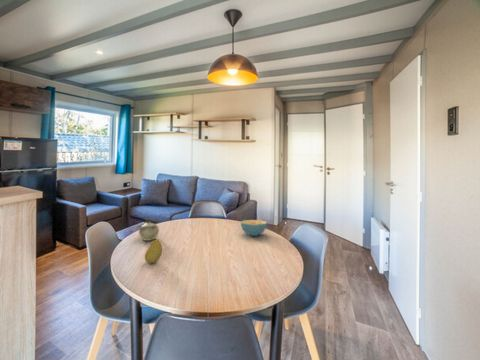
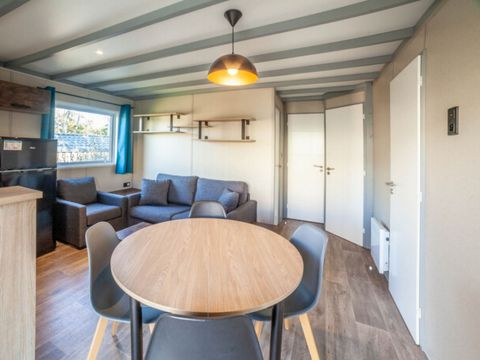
- fruit [144,239,163,264]
- teapot [138,218,160,242]
- cereal bowl [240,219,268,237]
